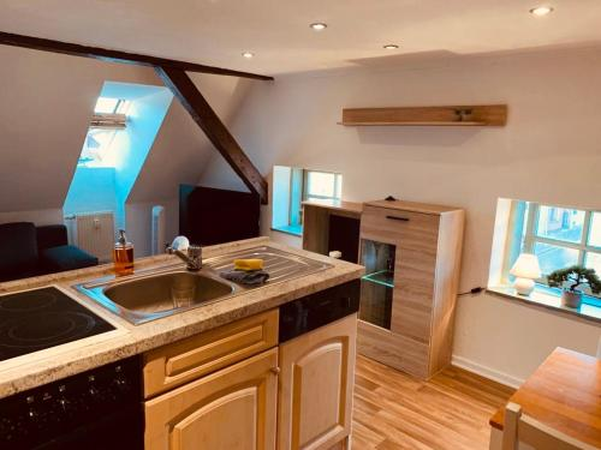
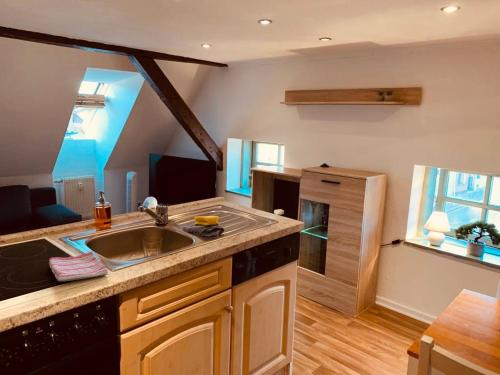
+ dish towel [48,250,109,282]
